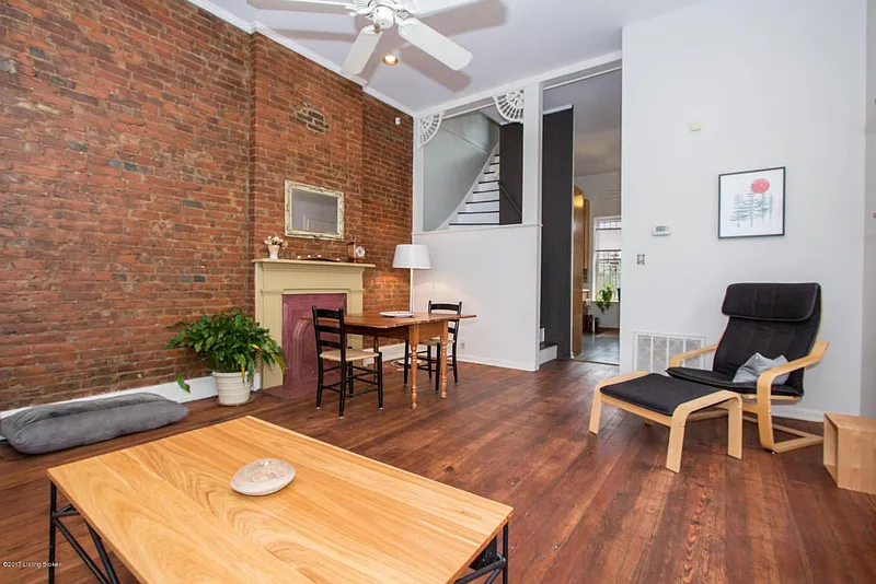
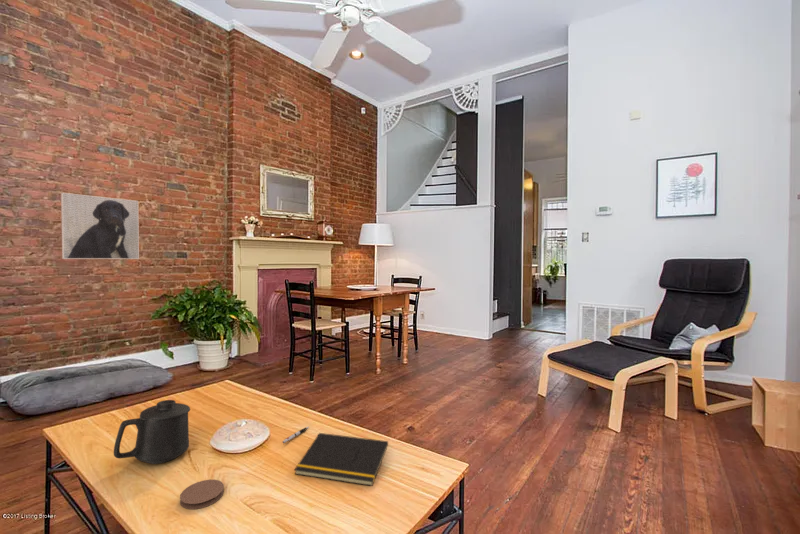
+ pen [281,426,310,444]
+ notepad [294,432,389,487]
+ mug [113,399,191,464]
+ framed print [60,192,140,260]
+ coaster [179,479,225,510]
